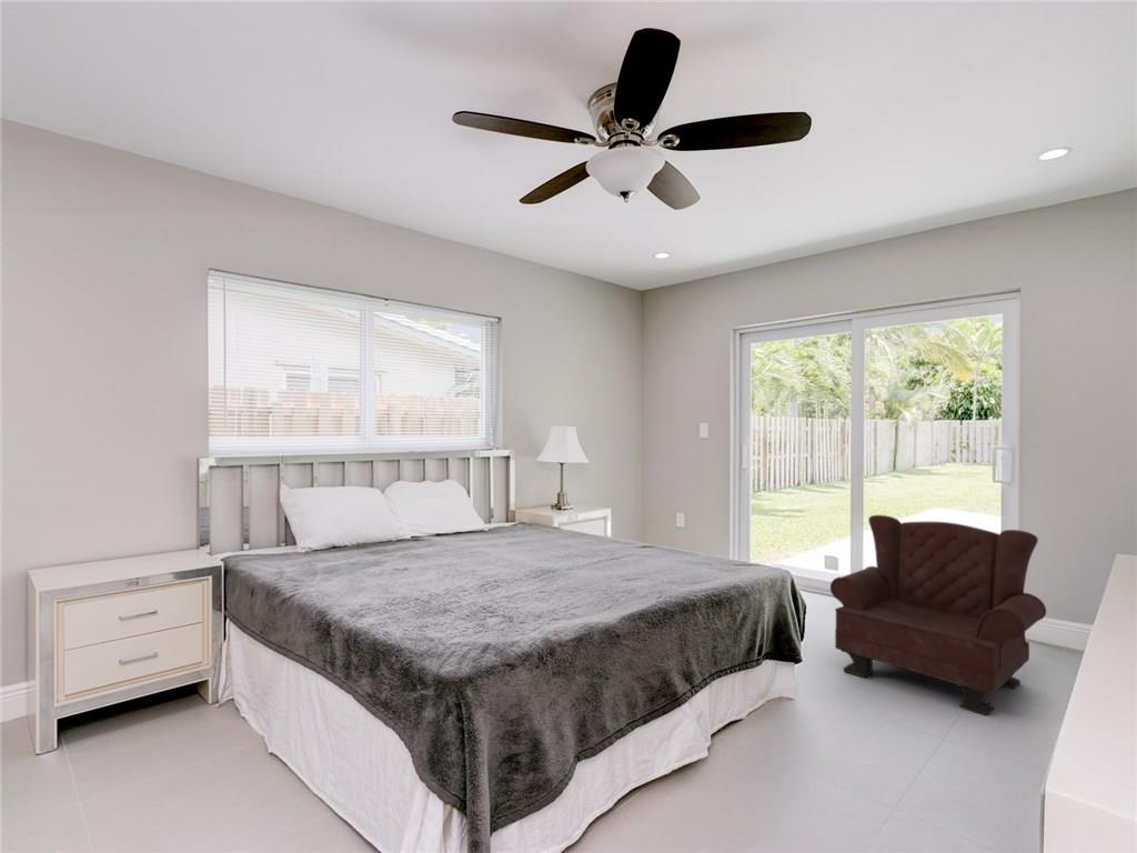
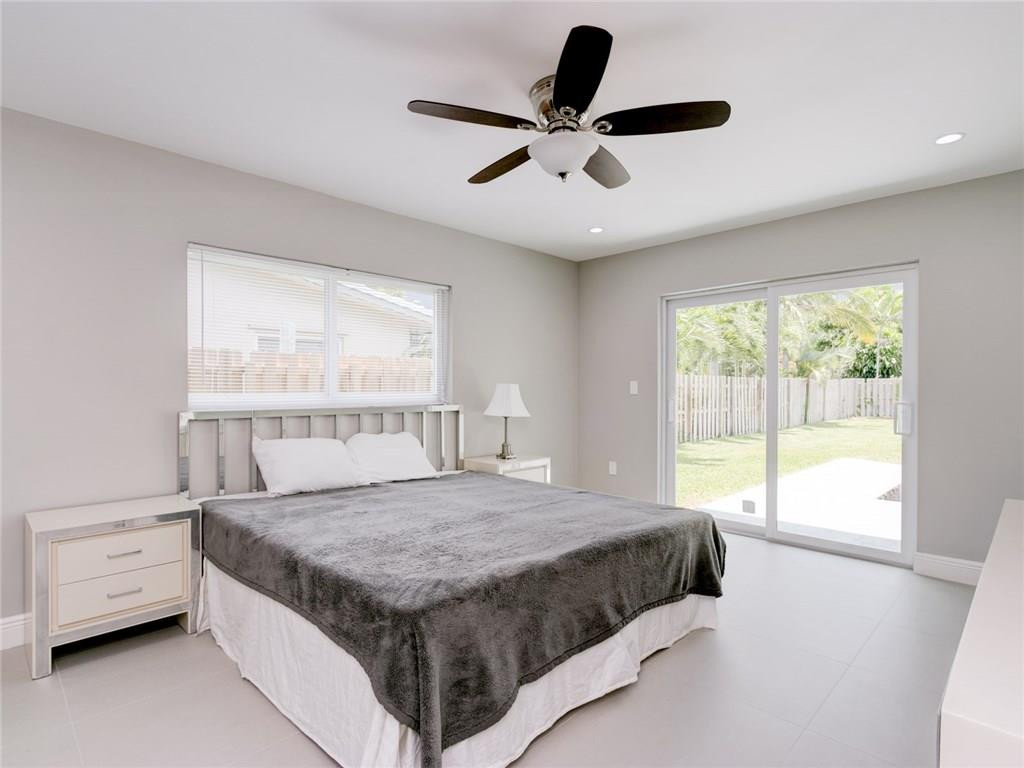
- armchair [829,514,1047,717]
